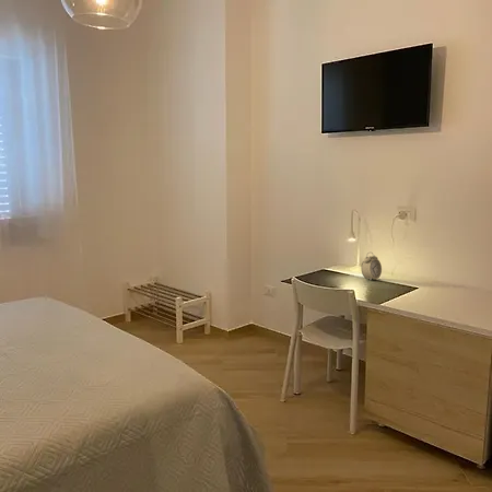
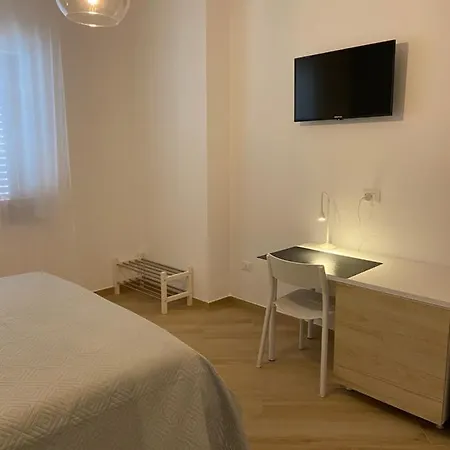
- alarm clock [361,251,383,281]
